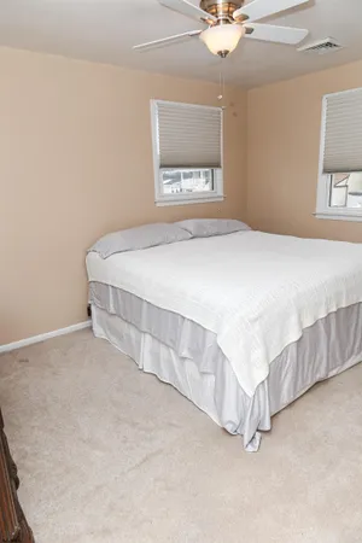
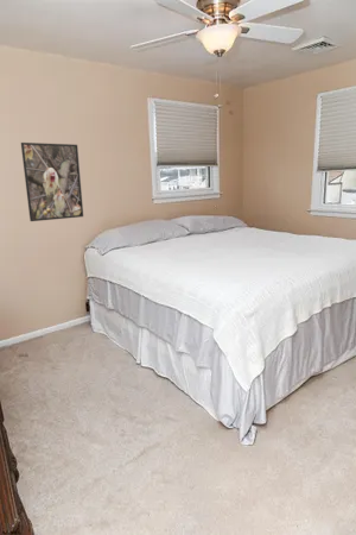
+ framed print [20,141,84,222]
